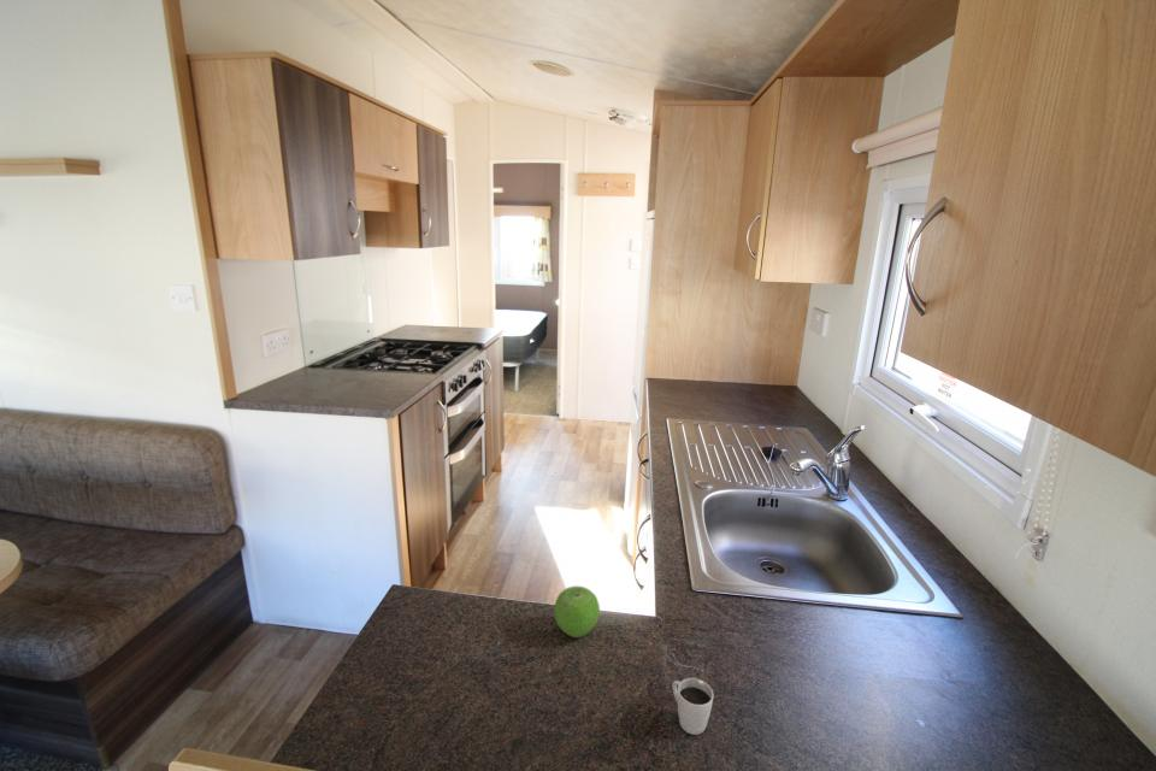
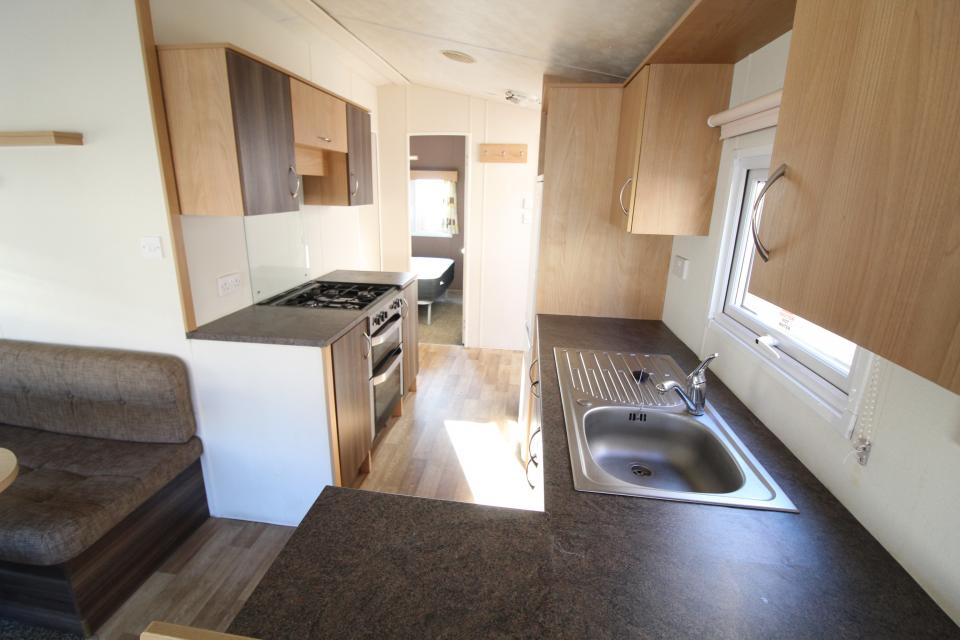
- fruit [553,585,601,638]
- cup [671,677,715,736]
